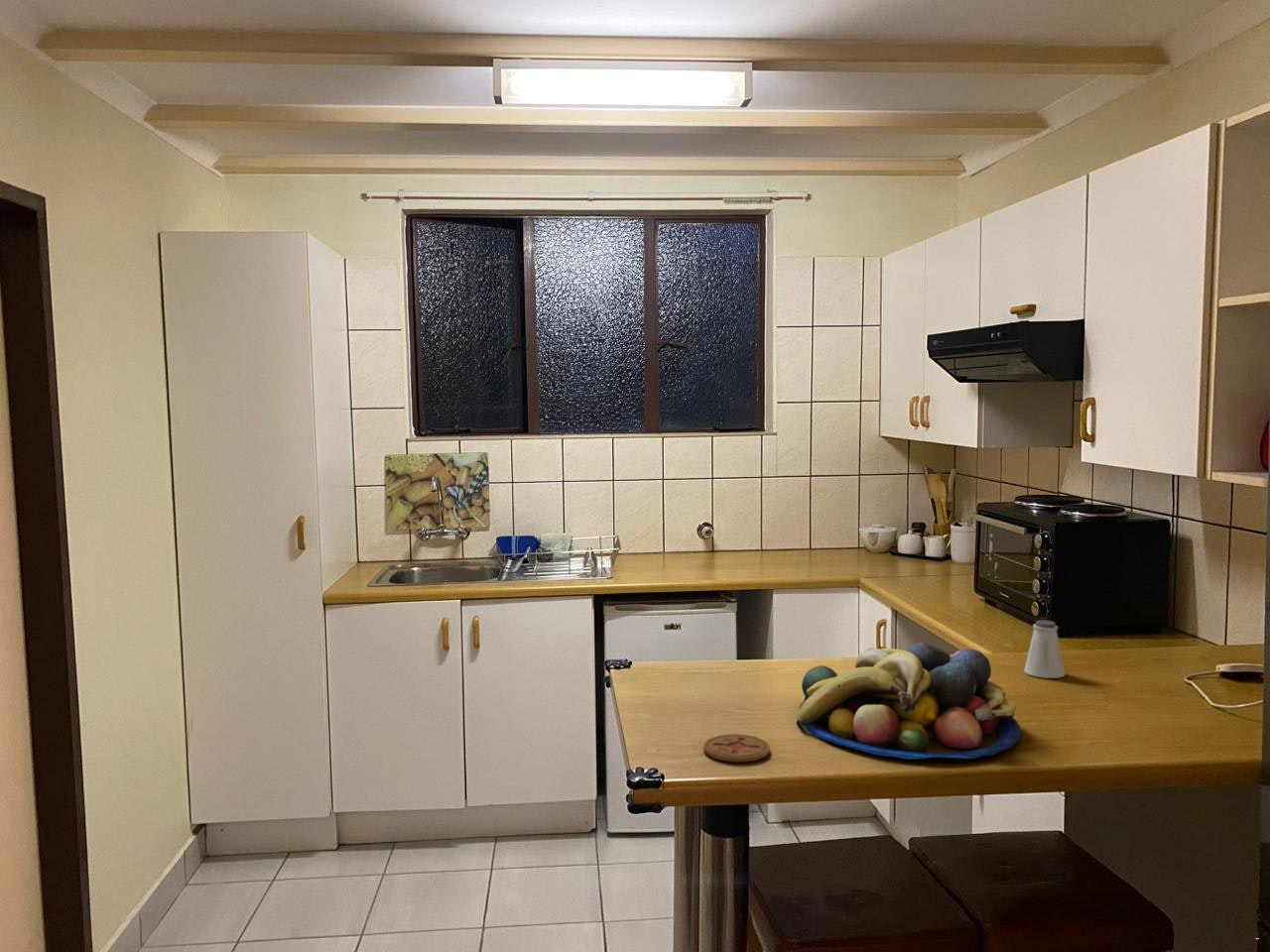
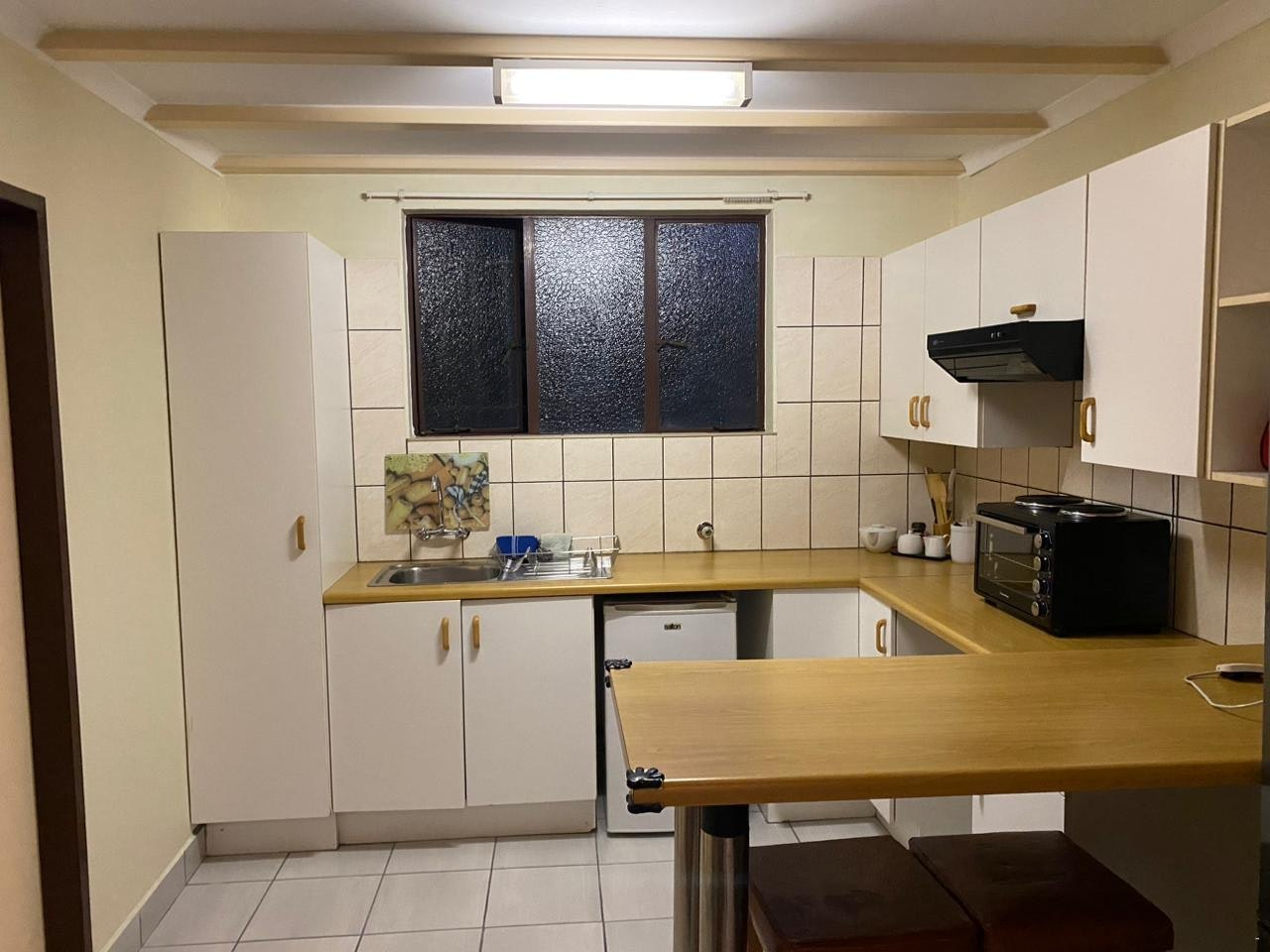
- coaster [702,733,771,763]
- fruit bowl [796,642,1022,760]
- saltshaker [1023,620,1066,679]
